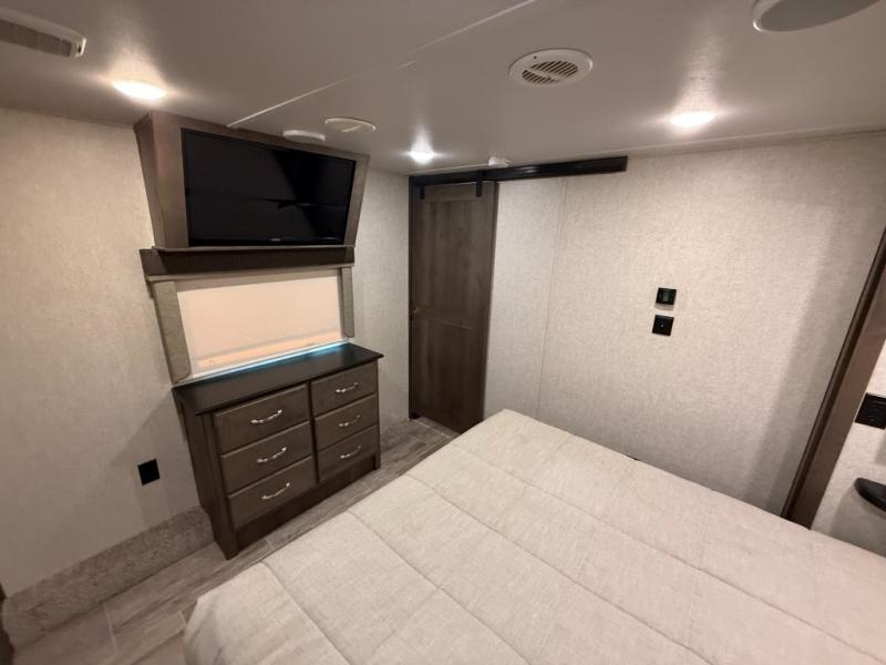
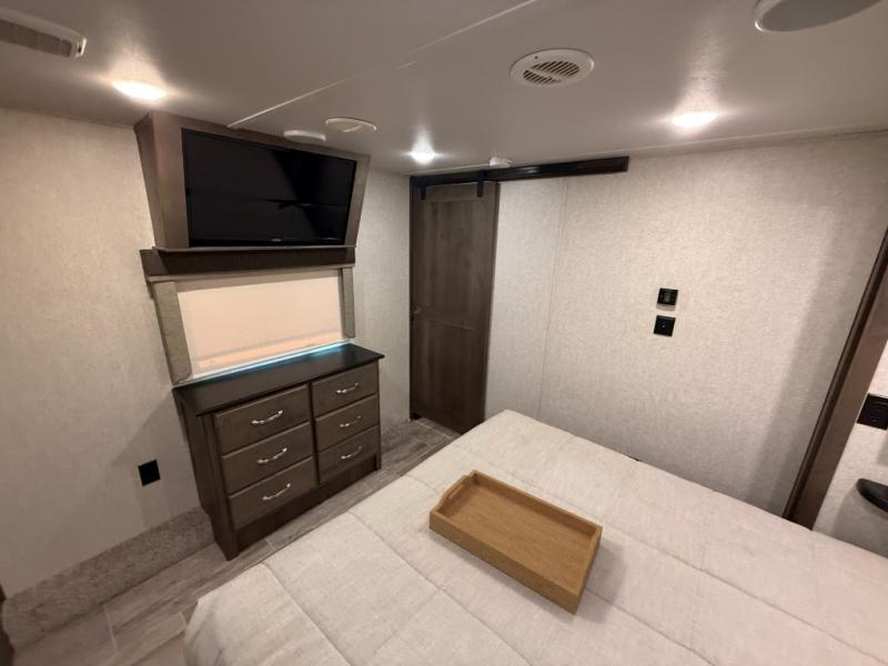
+ serving tray [428,468,604,616]
